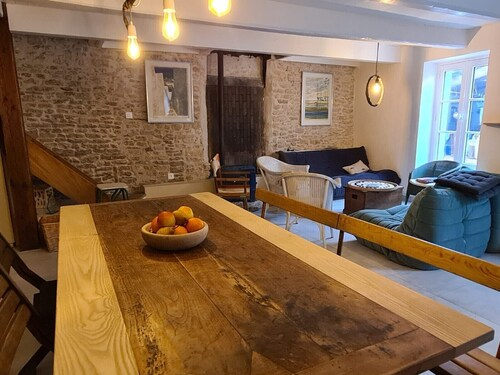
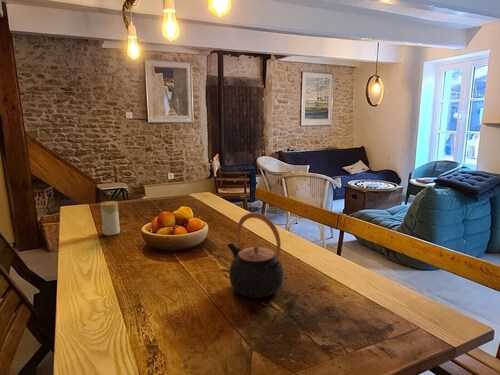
+ candle [100,200,121,236]
+ teapot [226,211,284,299]
